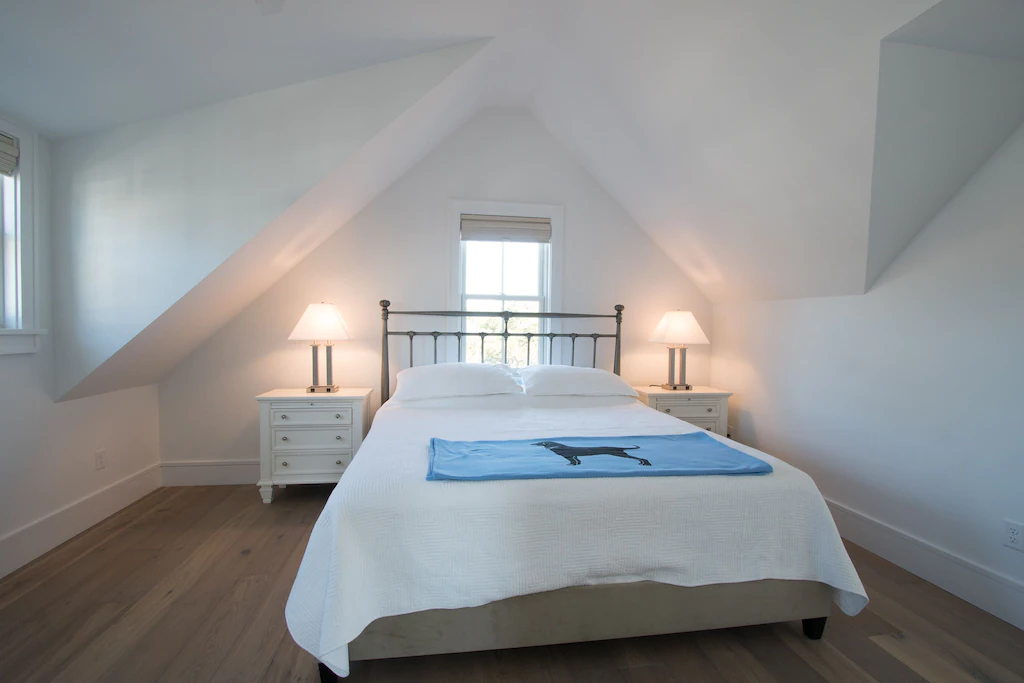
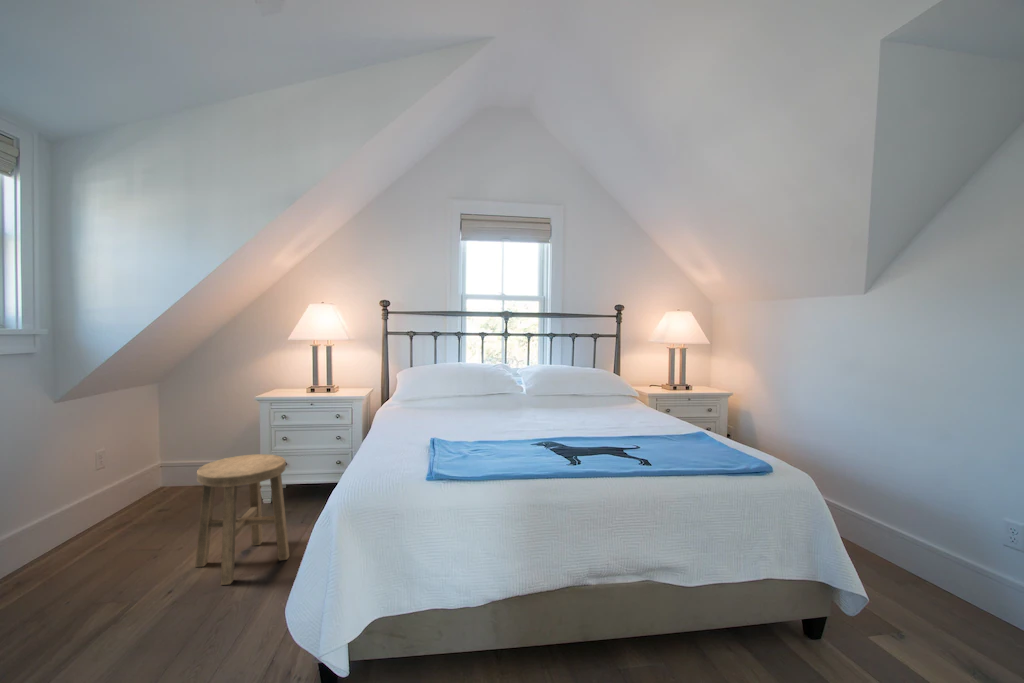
+ stool [194,453,290,586]
